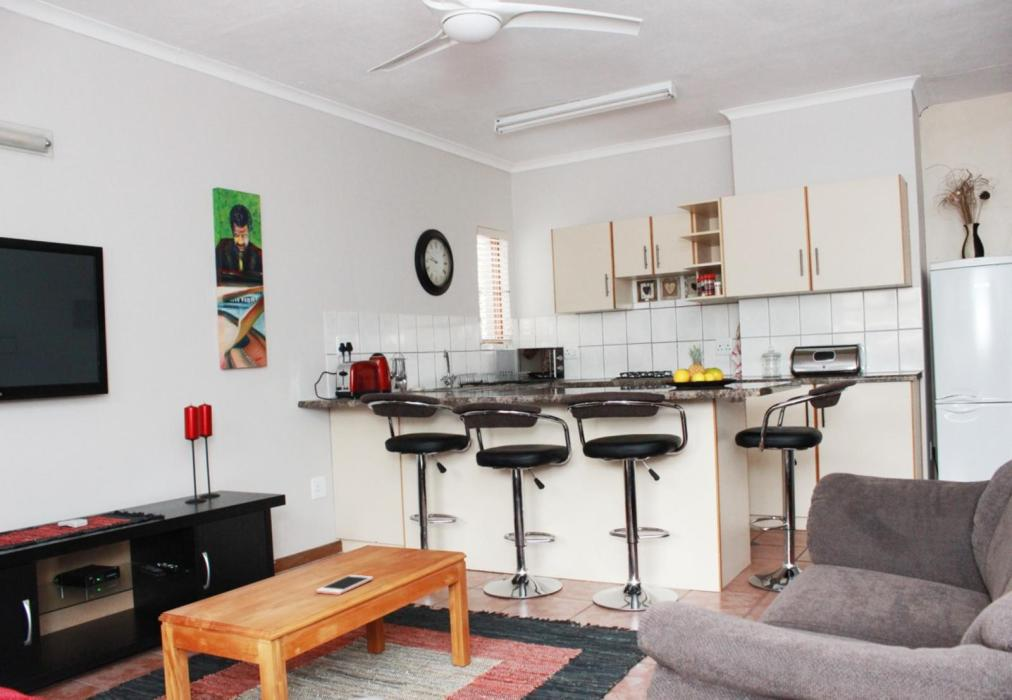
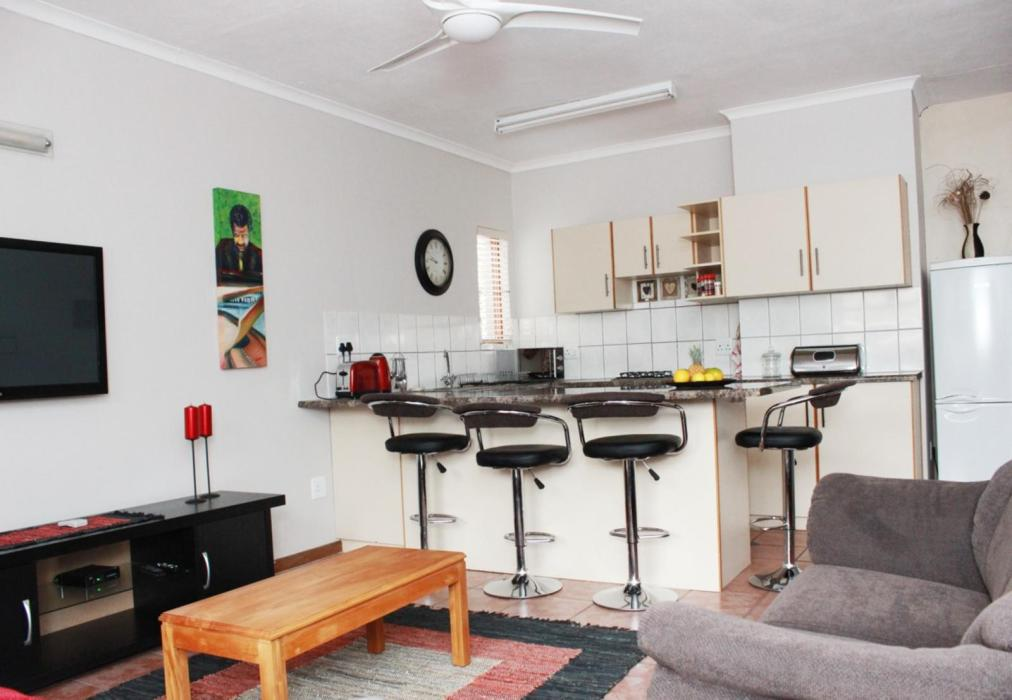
- cell phone [315,574,374,596]
